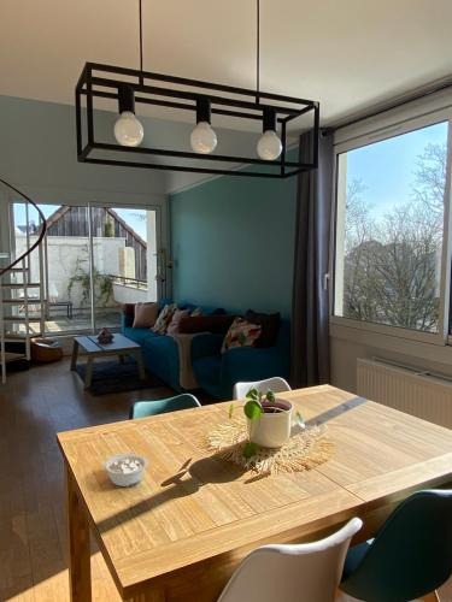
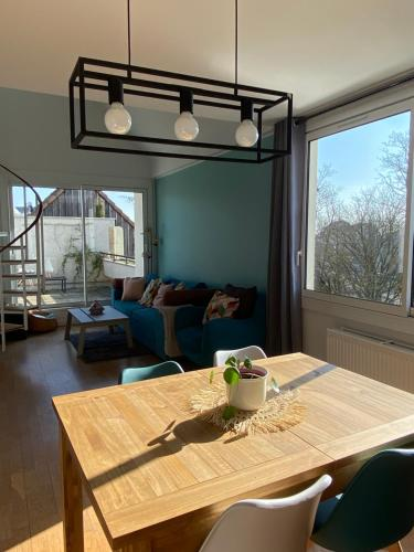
- legume [102,453,149,488]
